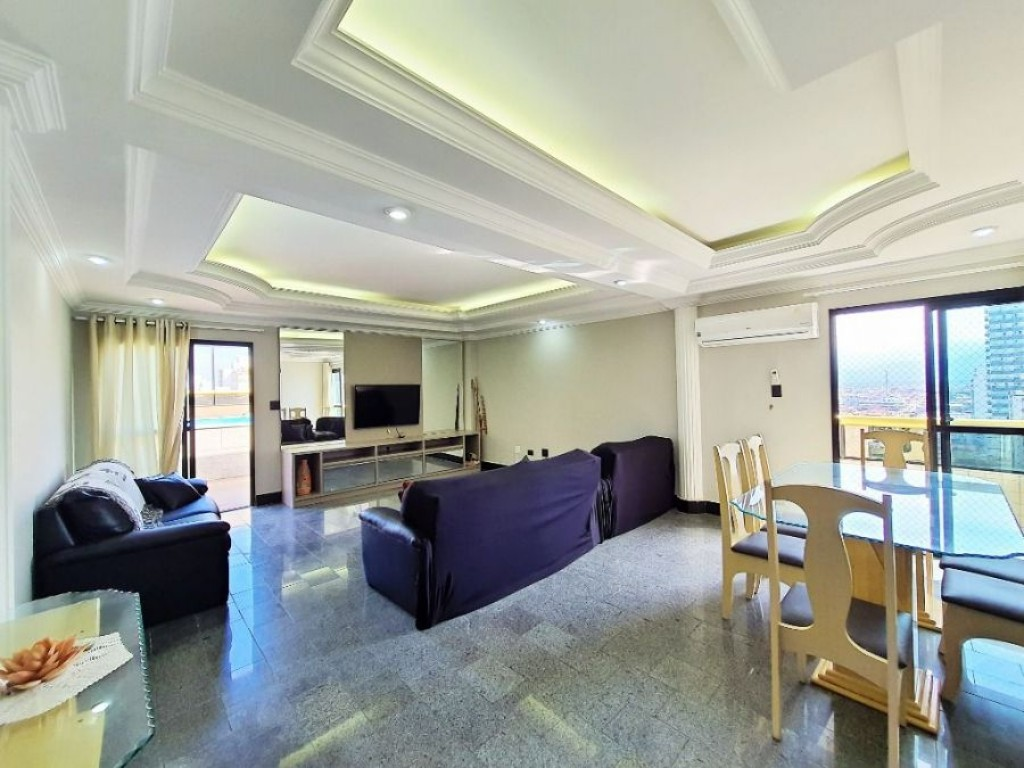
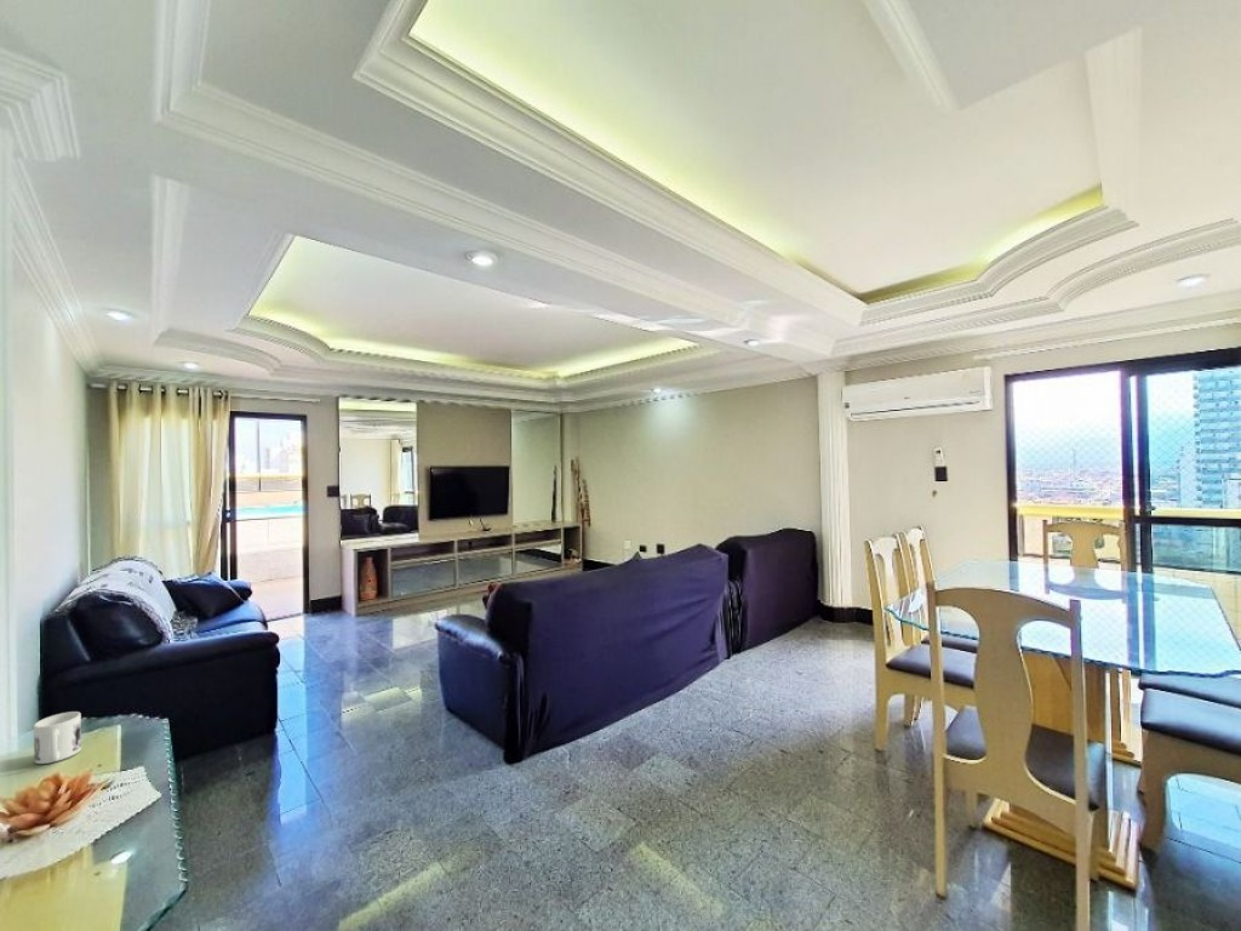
+ mug [33,710,82,765]
